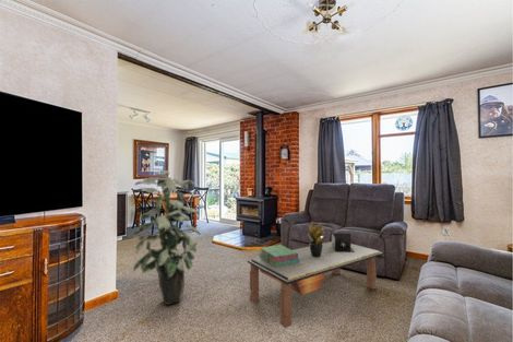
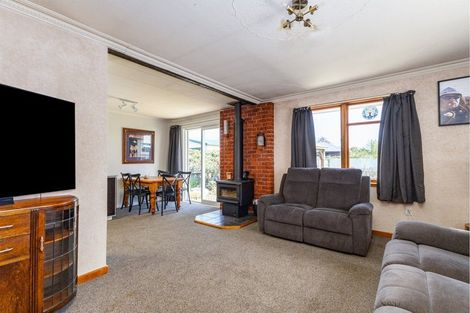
- potted plant [307,222,326,257]
- decorative box [331,232,355,252]
- stack of books [258,244,300,267]
- coffee table [247,240,385,329]
- indoor plant [132,169,202,306]
